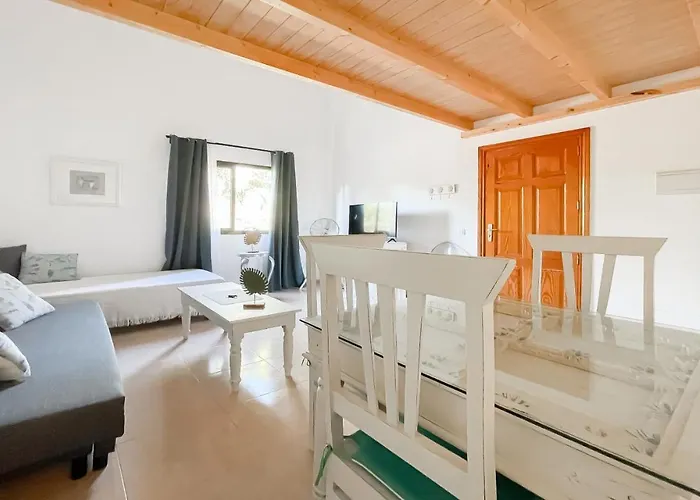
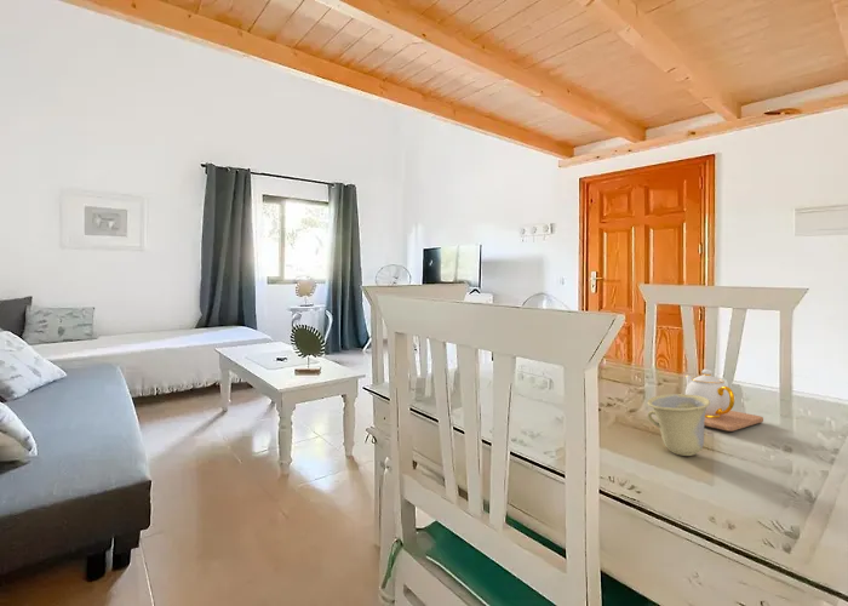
+ teapot [684,368,764,433]
+ cup [646,393,710,457]
